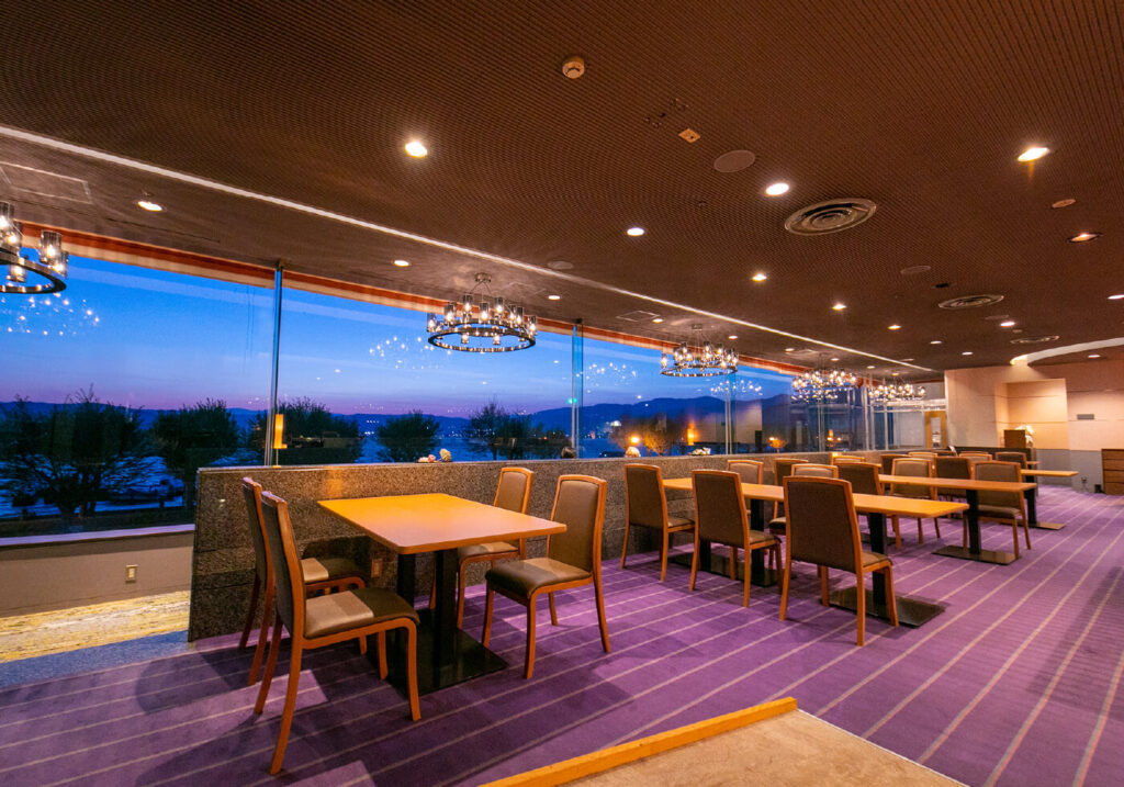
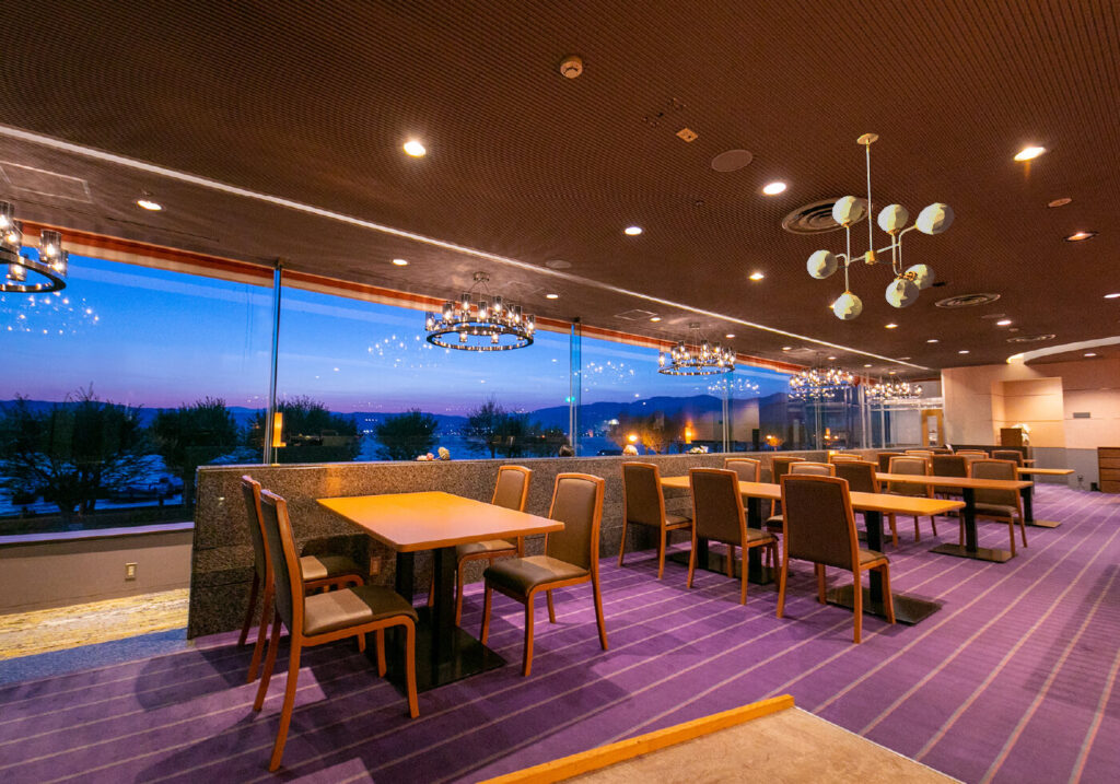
+ chandelier [806,132,956,320]
